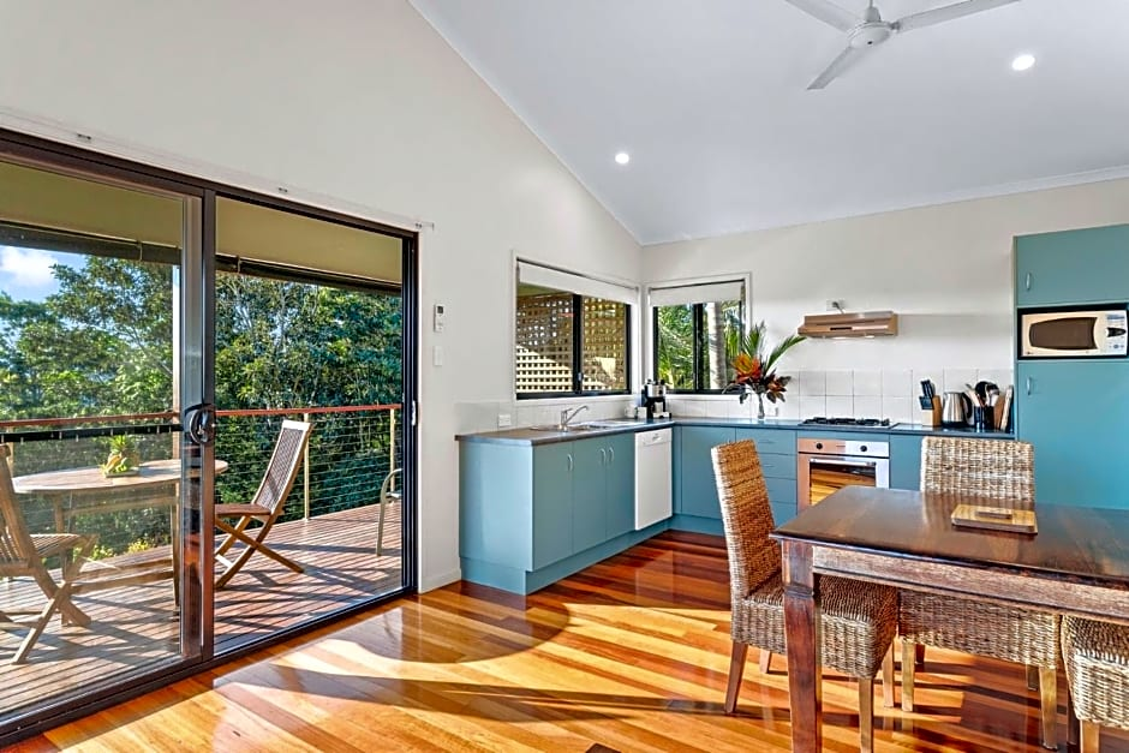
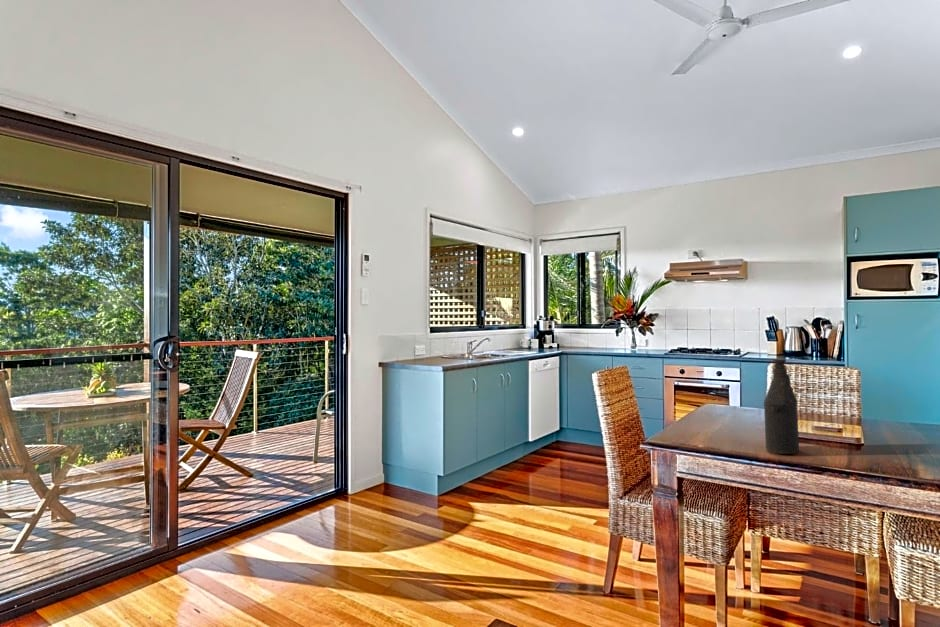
+ bottle [763,358,800,455]
